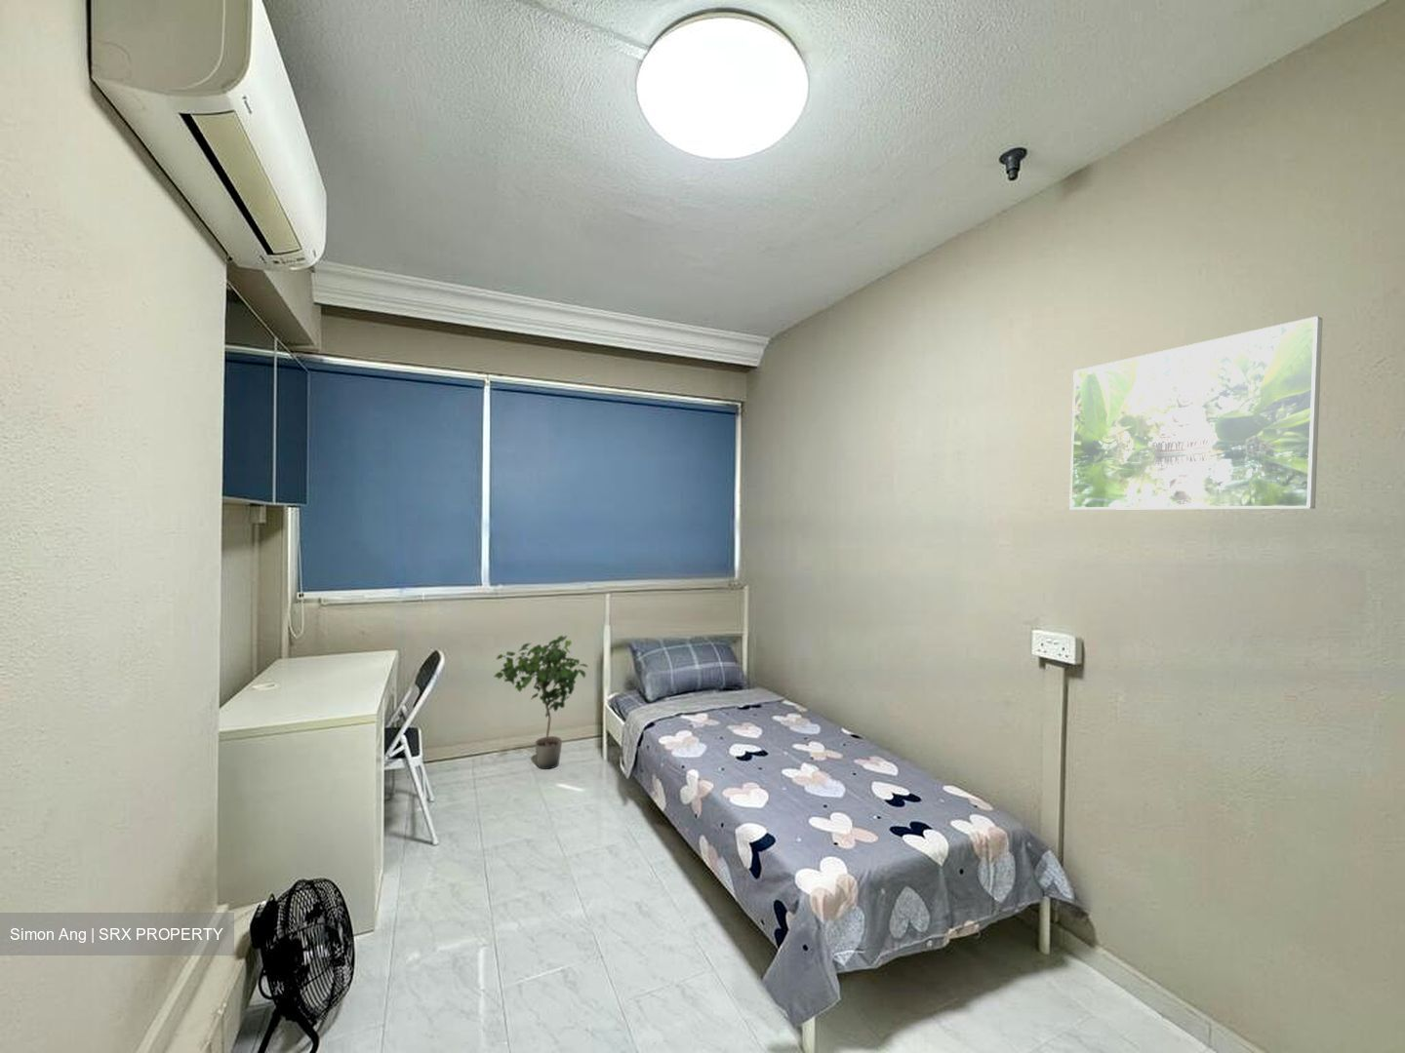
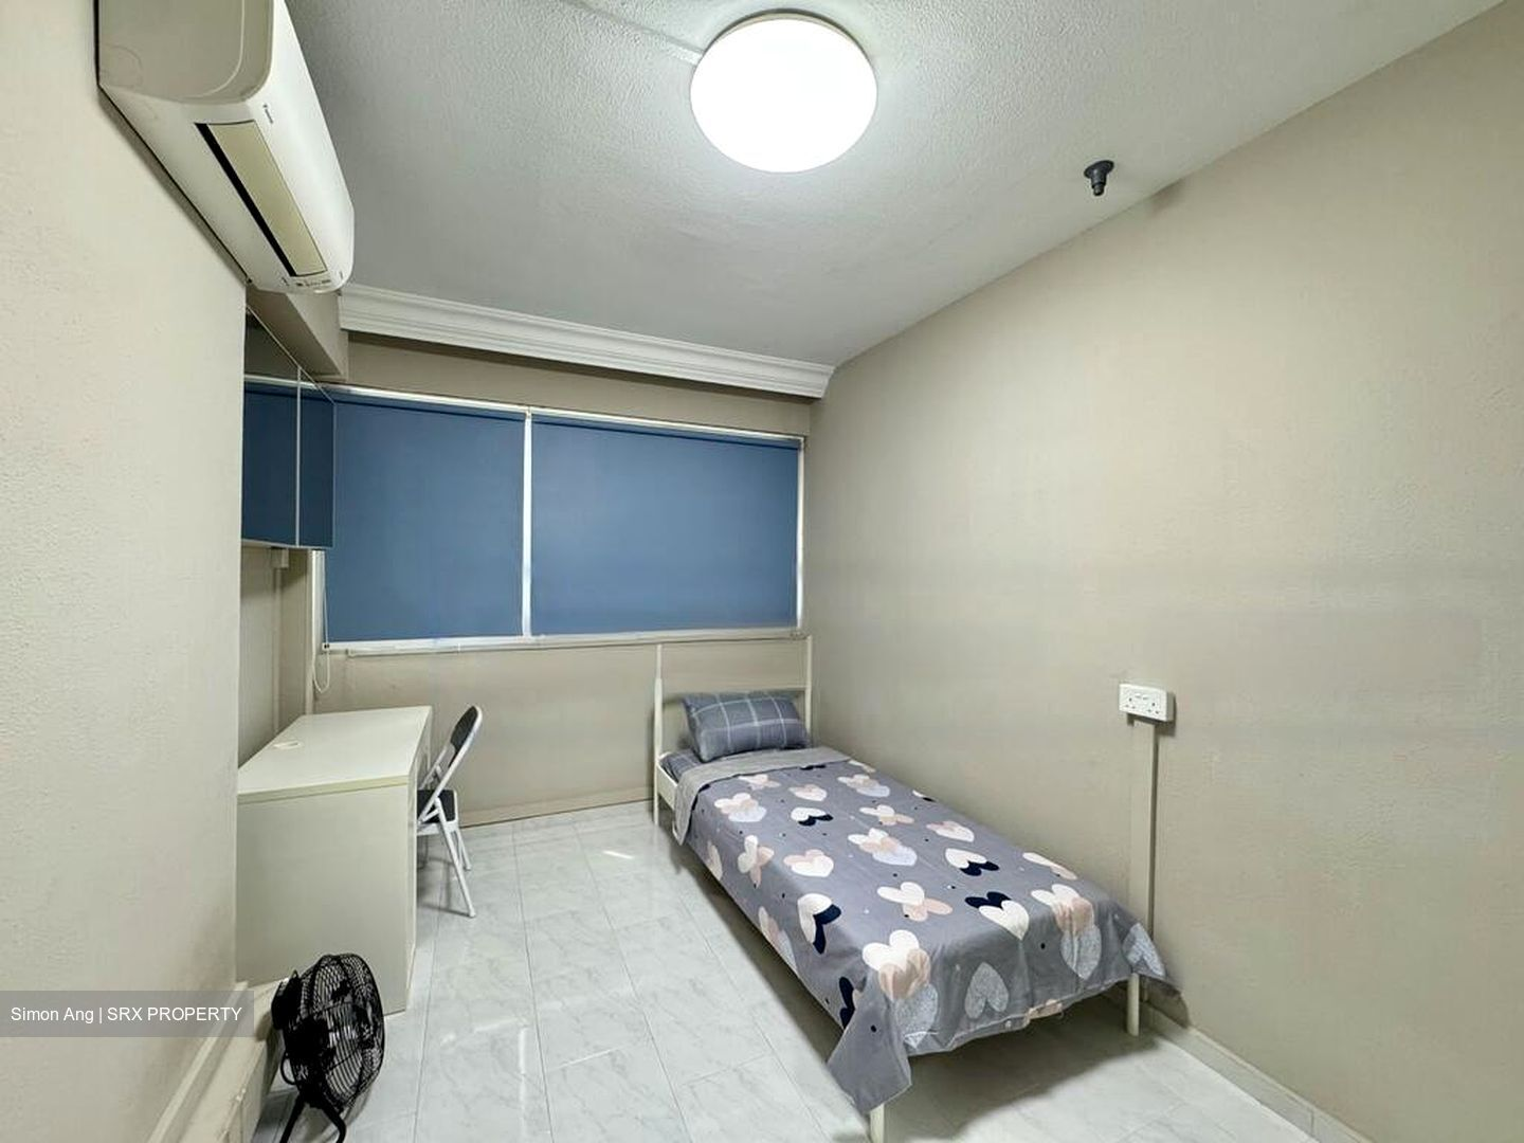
- potted plant [492,635,590,770]
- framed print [1069,315,1323,511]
